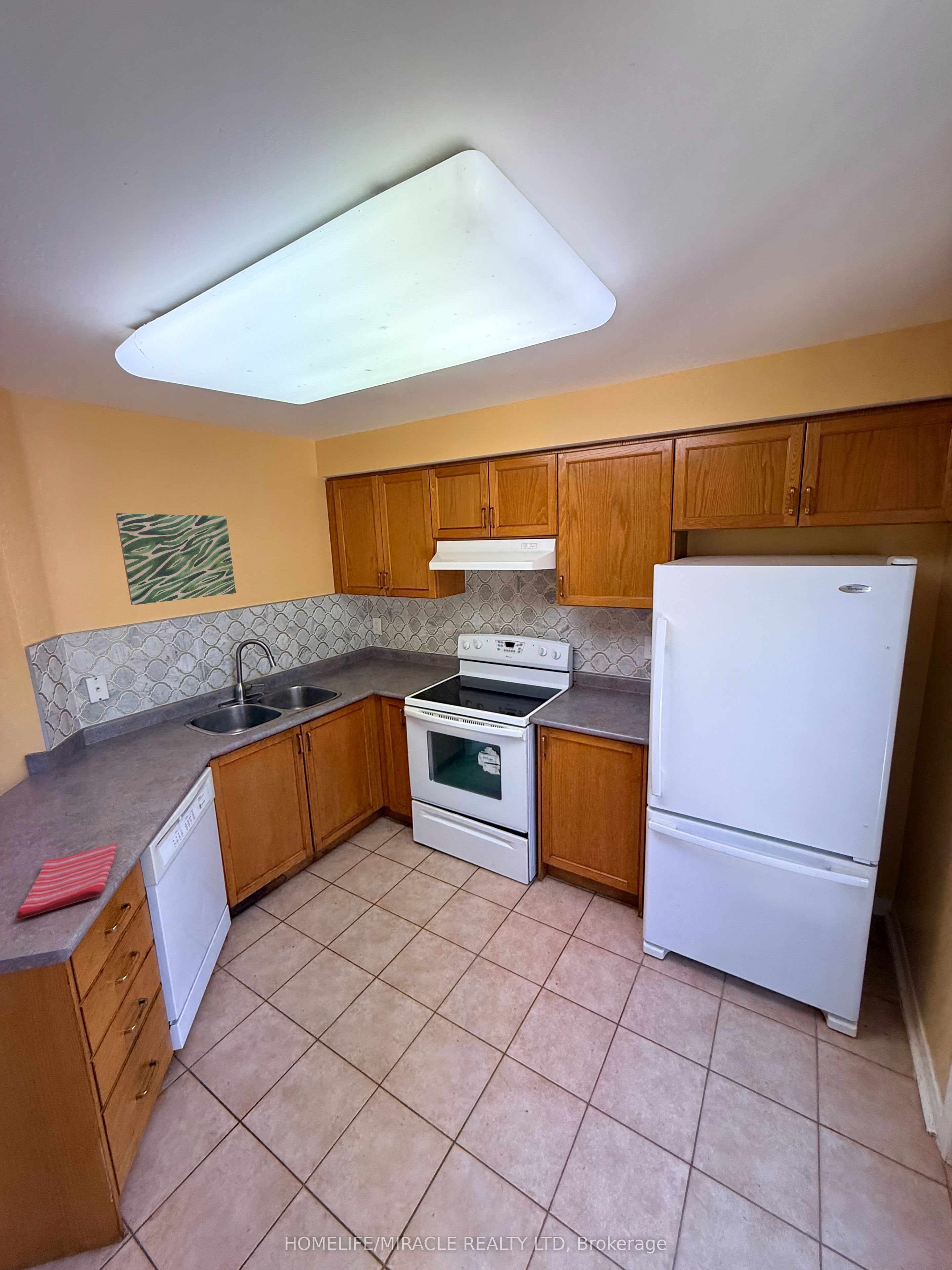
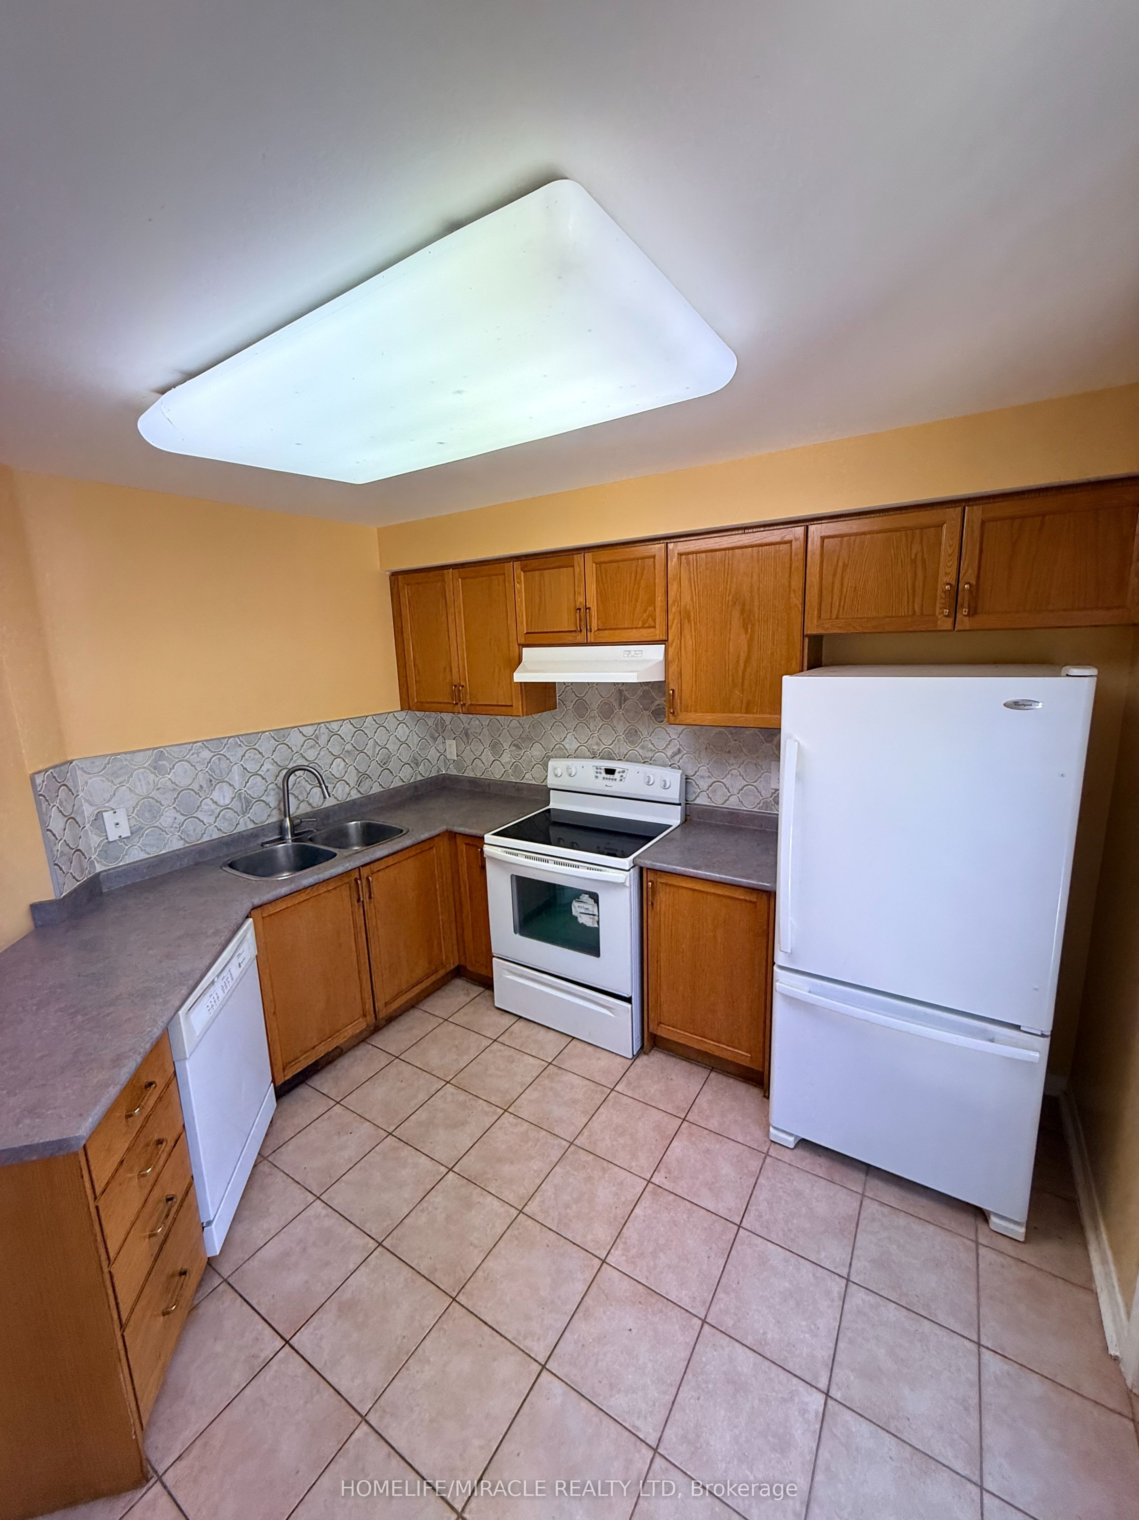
- dish towel [15,843,117,921]
- wall art [115,513,236,606]
